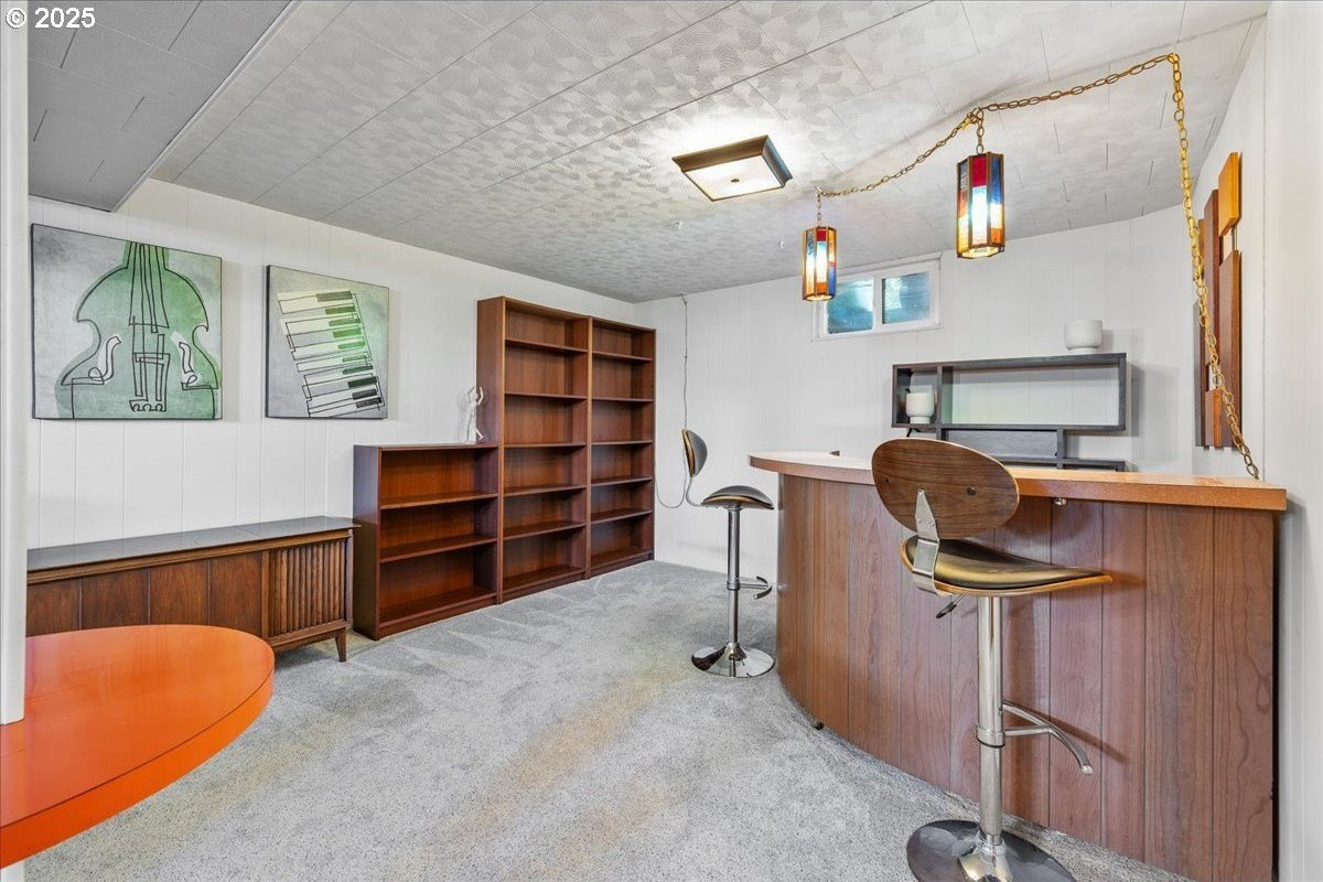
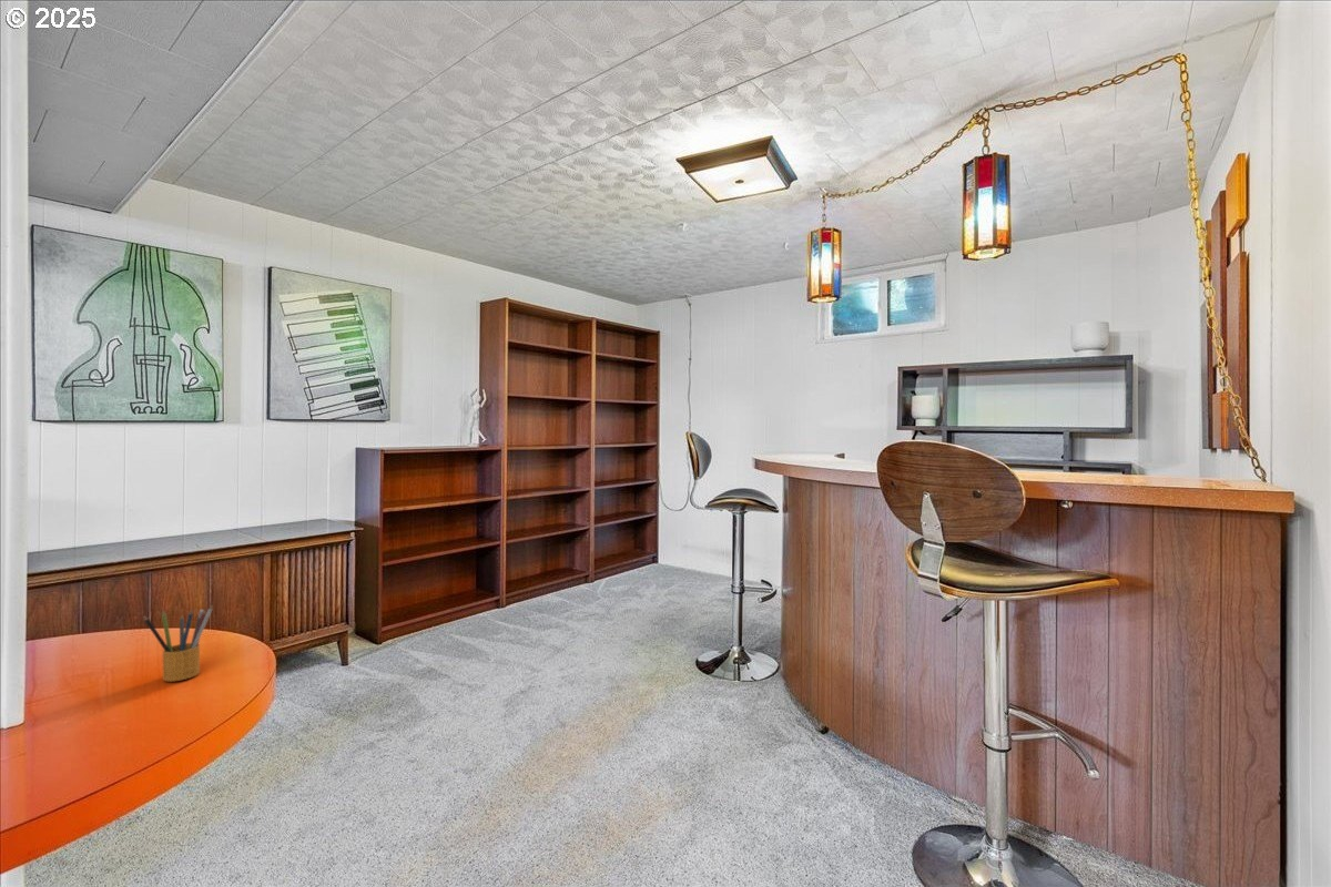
+ pencil box [142,603,214,683]
